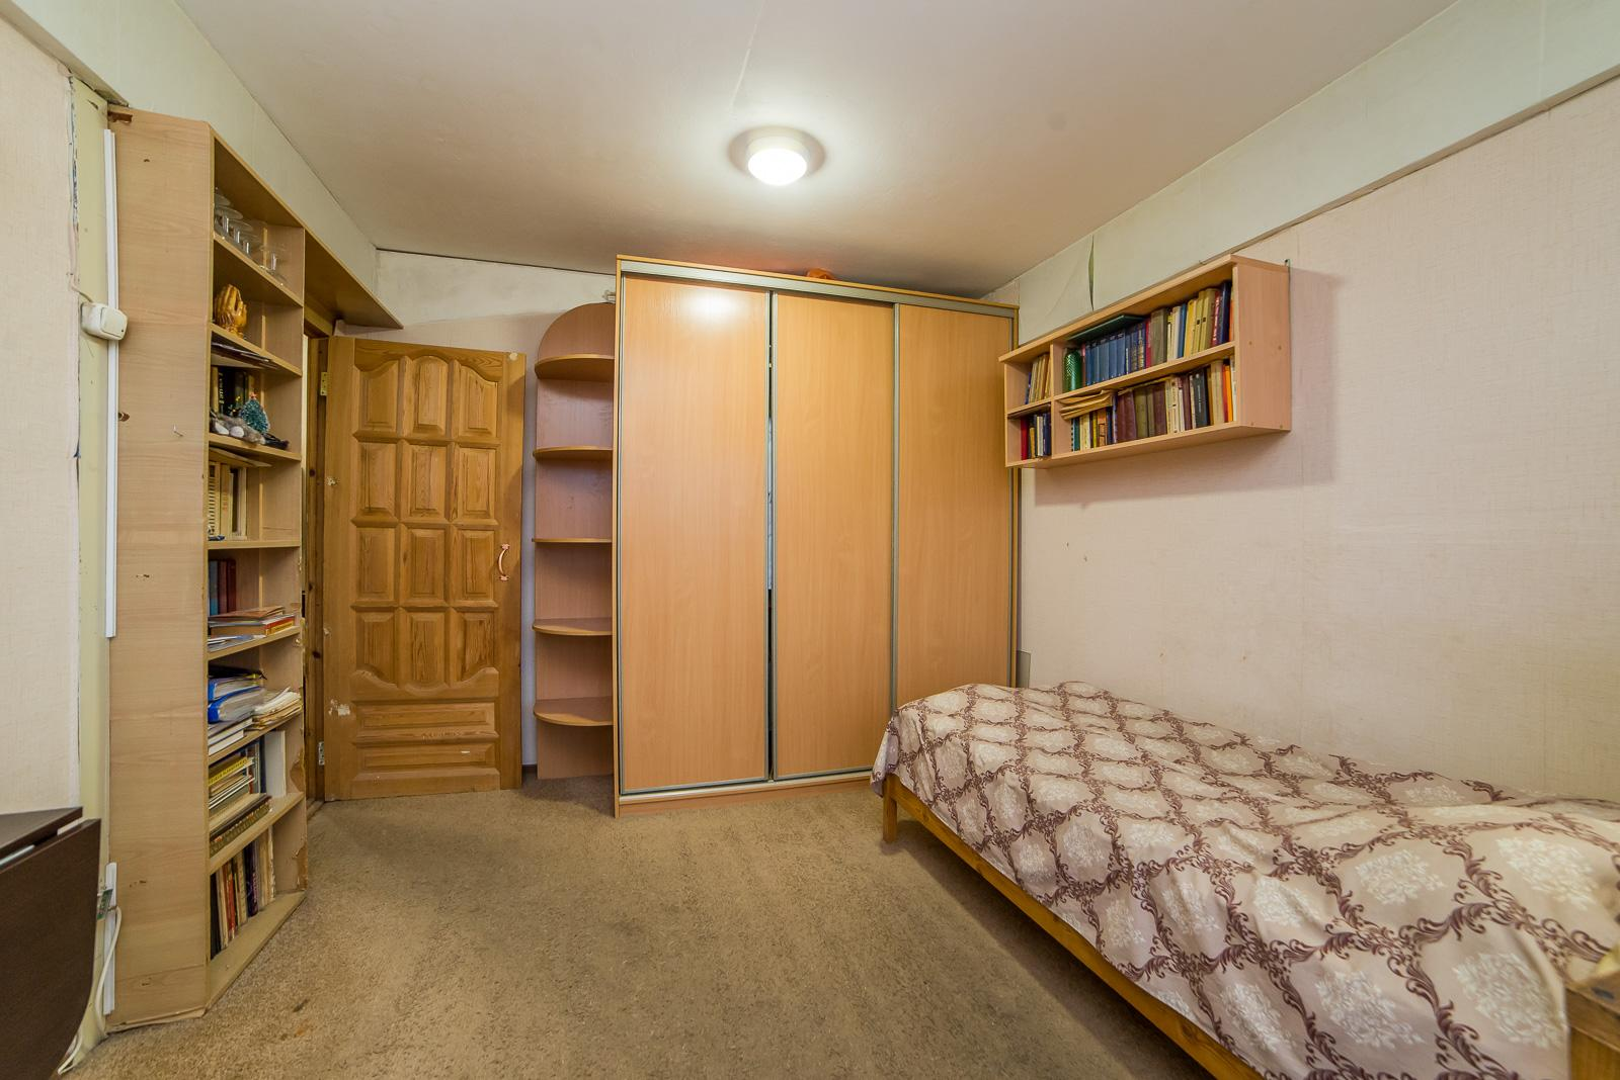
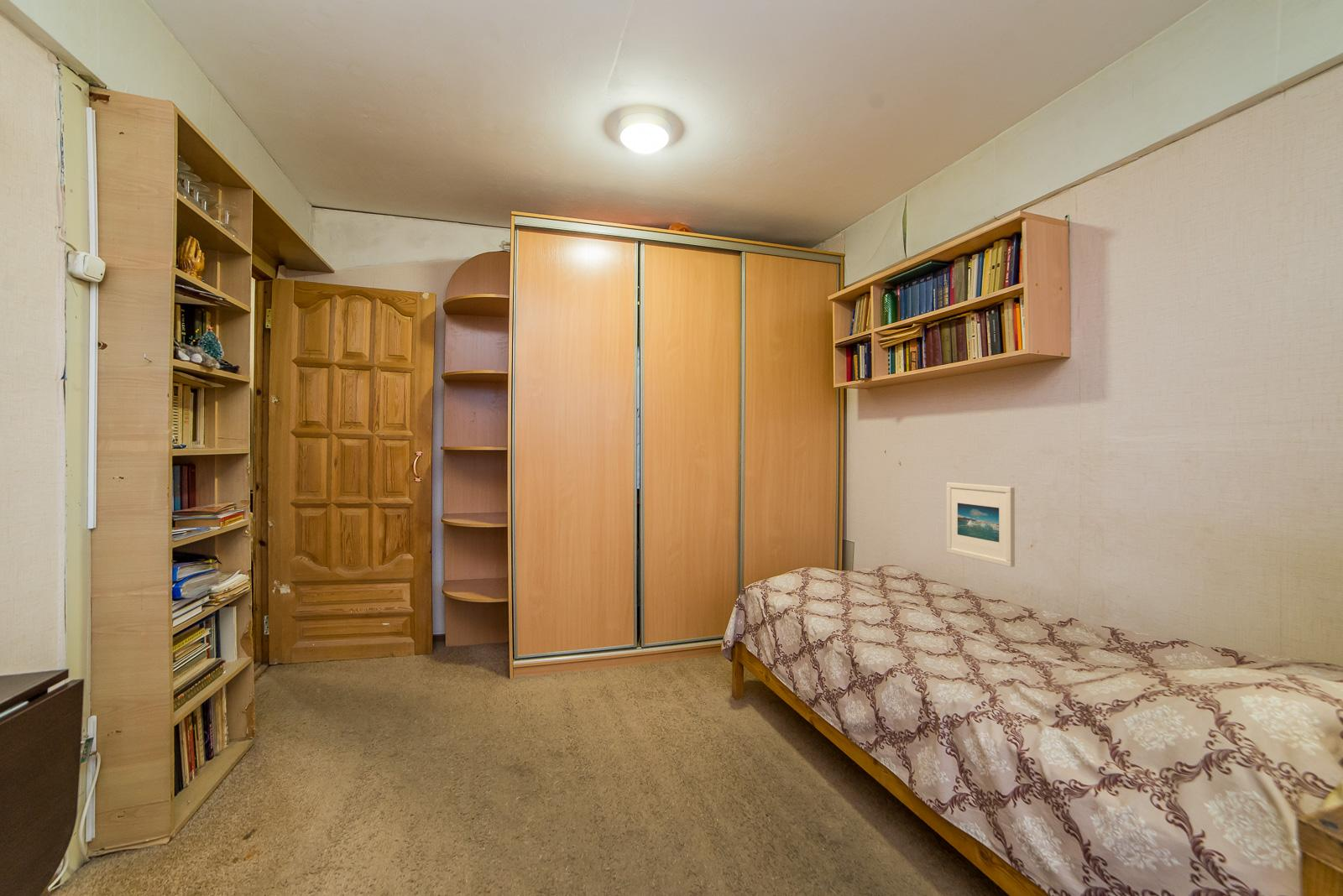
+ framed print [946,482,1016,568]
